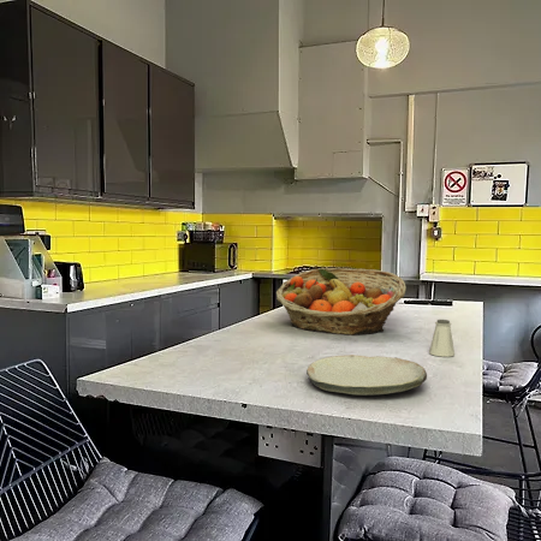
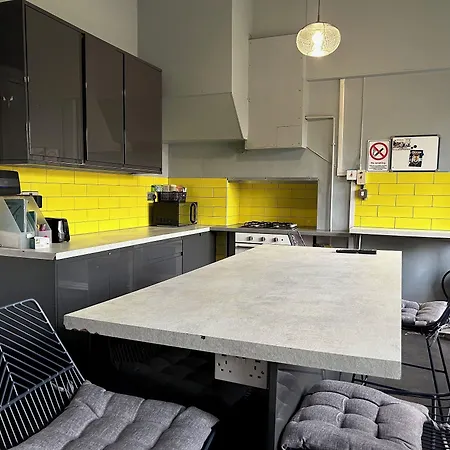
- fruit basket [275,267,408,337]
- plate [305,353,428,396]
- saltshaker [428,319,456,358]
